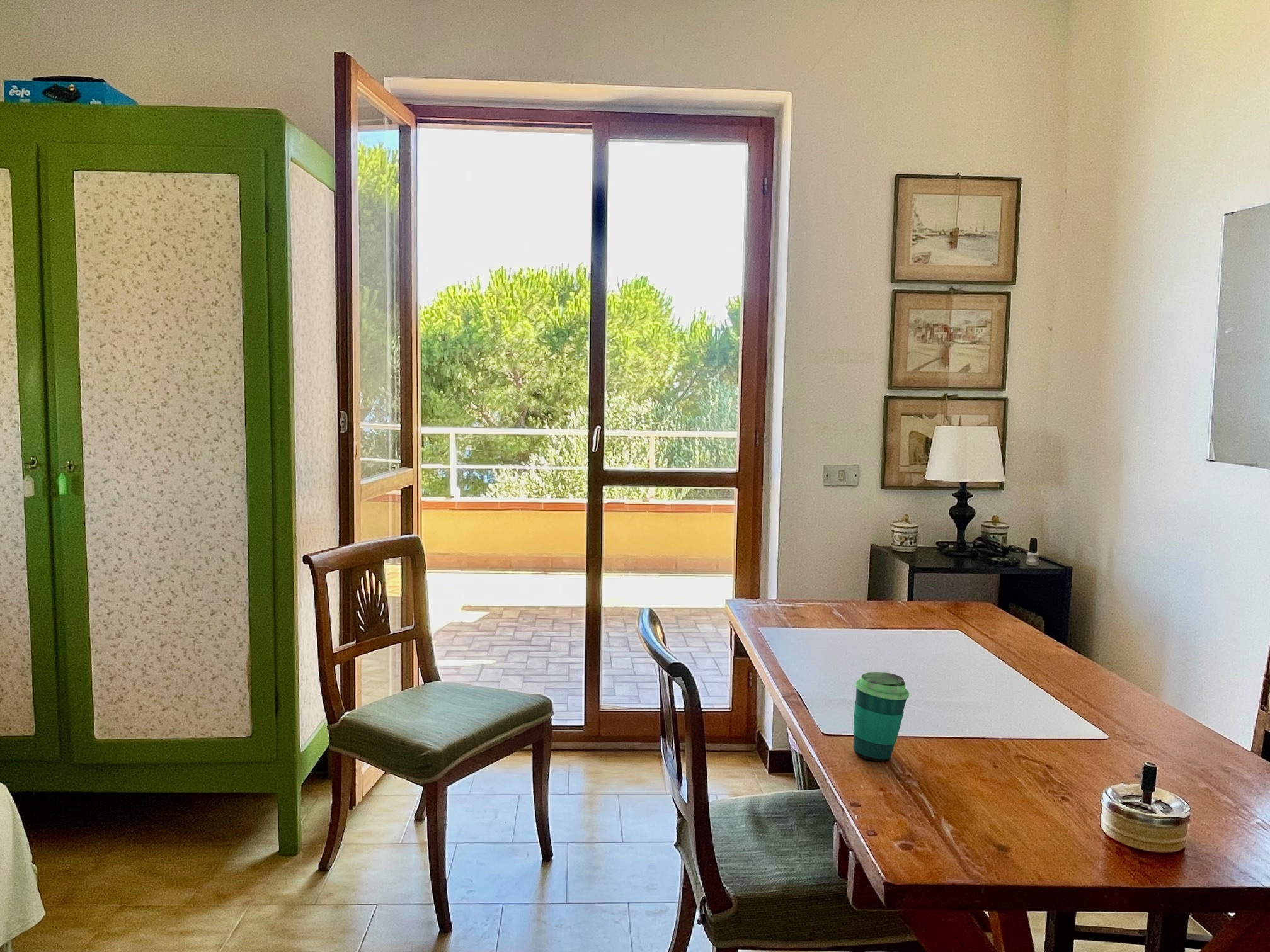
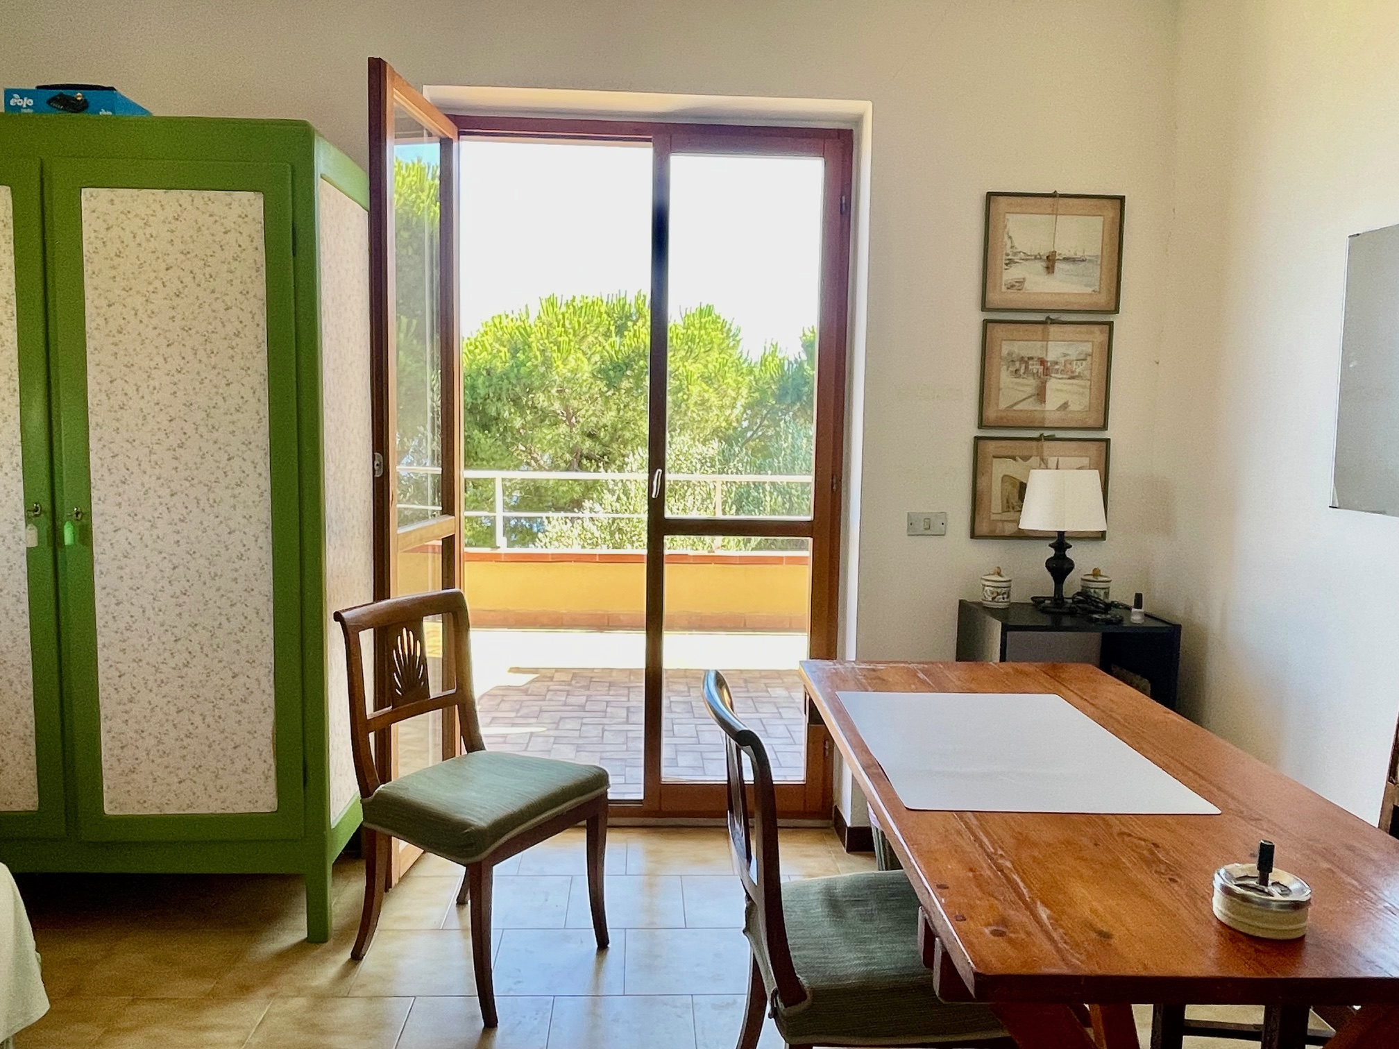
- cup [852,671,910,761]
